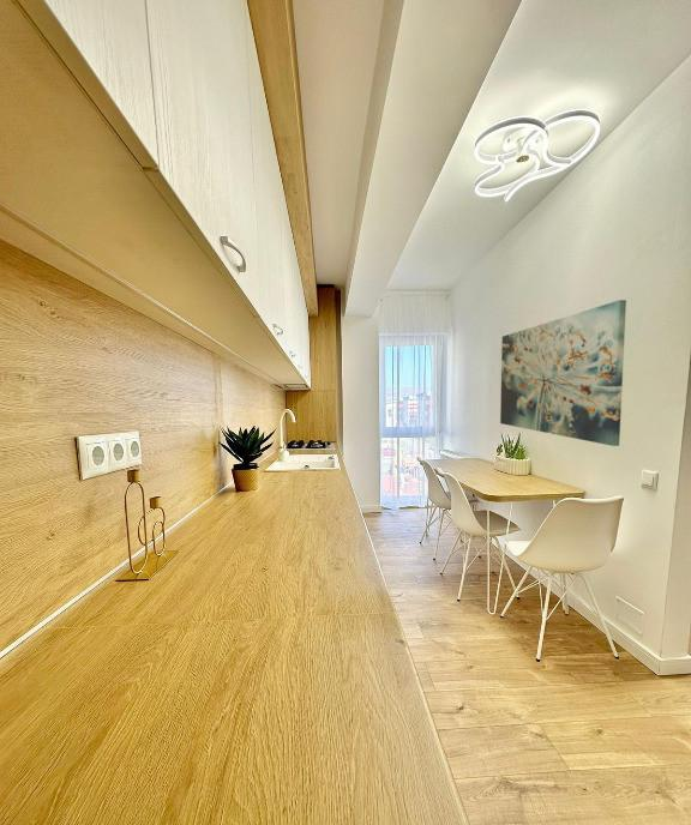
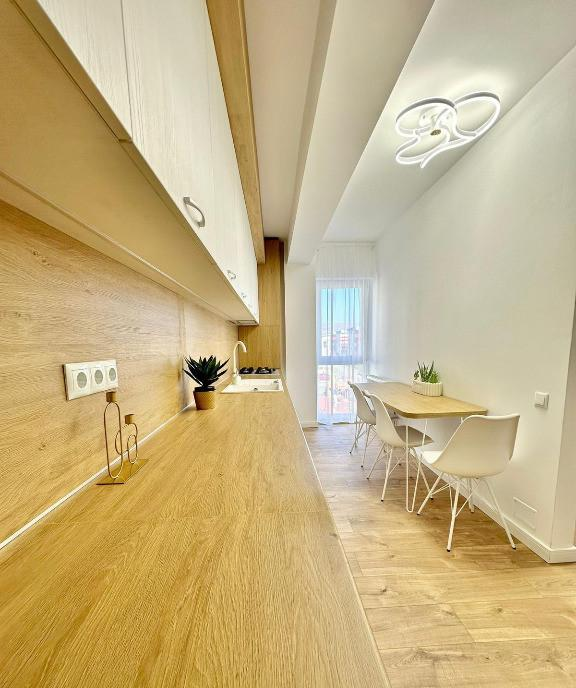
- wall art [499,299,627,447]
